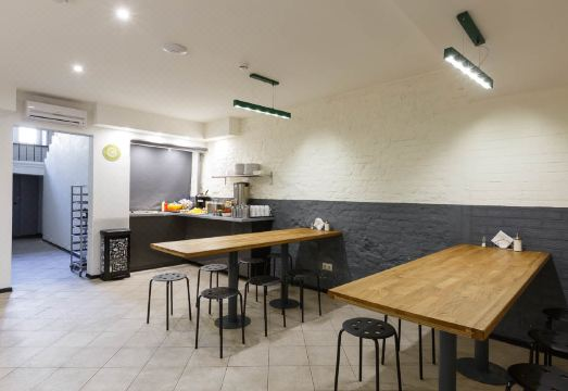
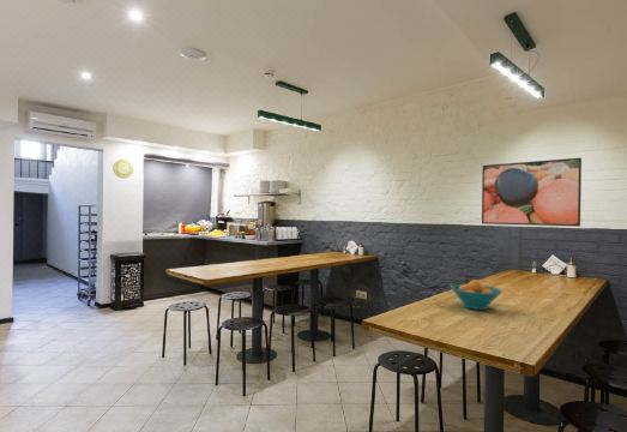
+ fruit bowl [450,278,504,311]
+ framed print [481,156,583,228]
